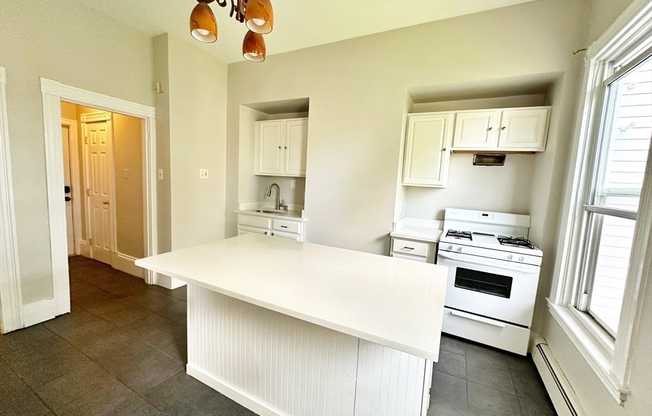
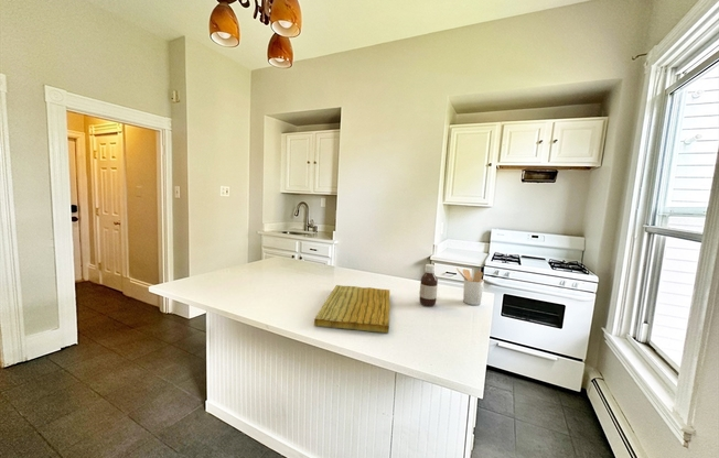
+ utensil holder [455,268,485,306]
+ bottle [418,263,439,307]
+ cutting board [313,284,391,334]
